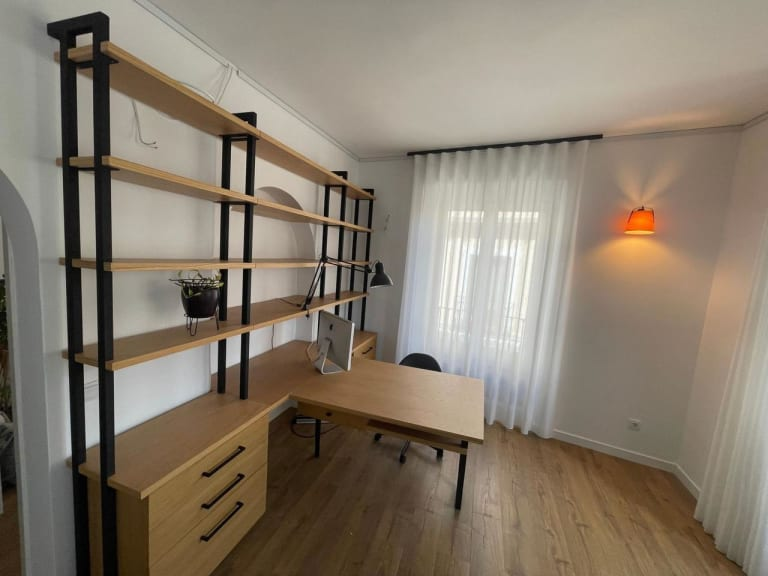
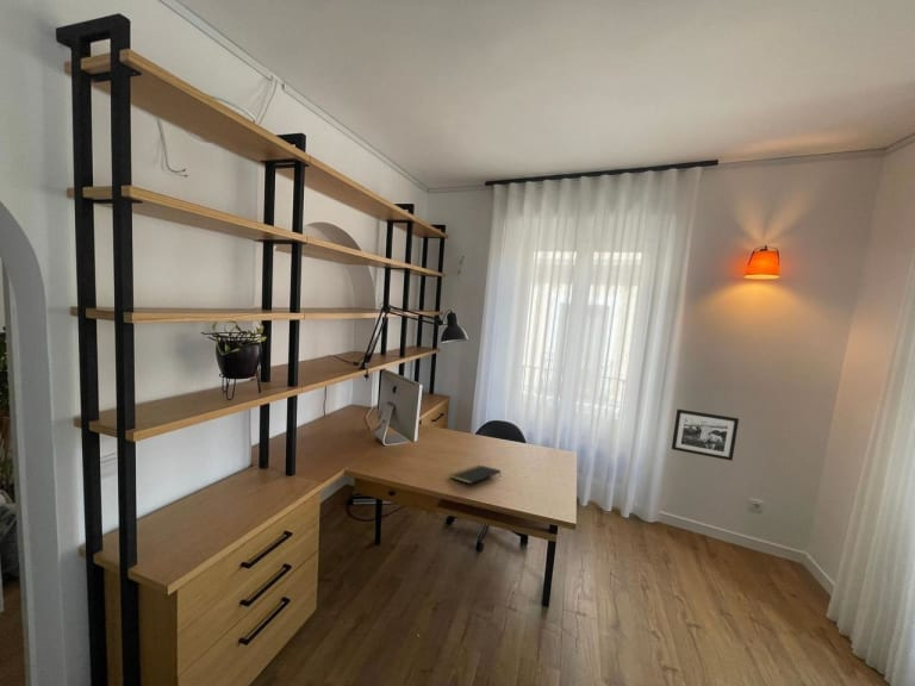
+ notepad [448,463,502,485]
+ picture frame [671,407,740,462]
